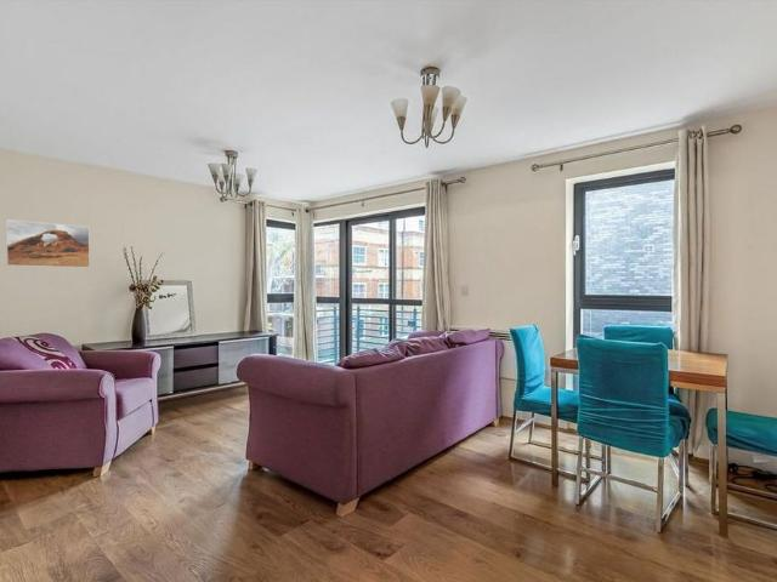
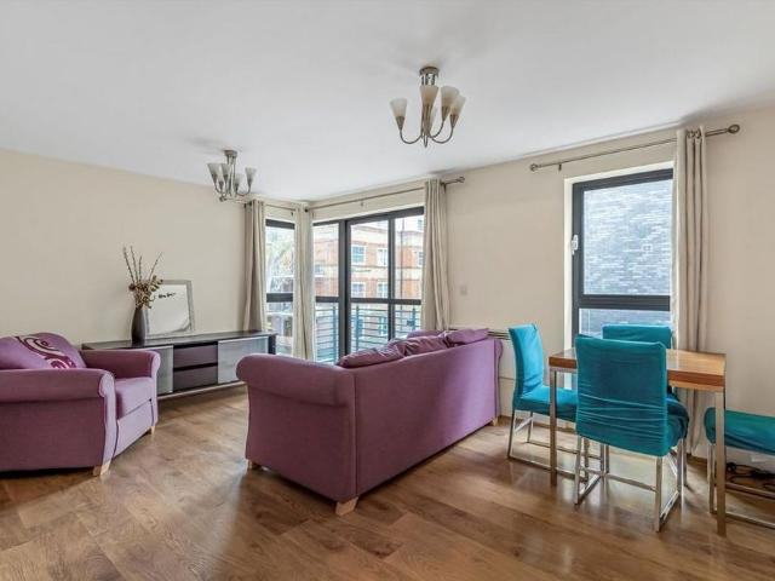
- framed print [5,218,91,269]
